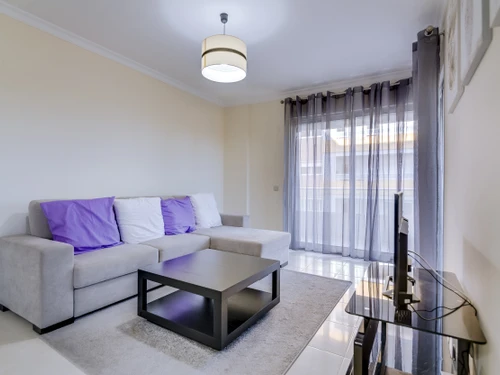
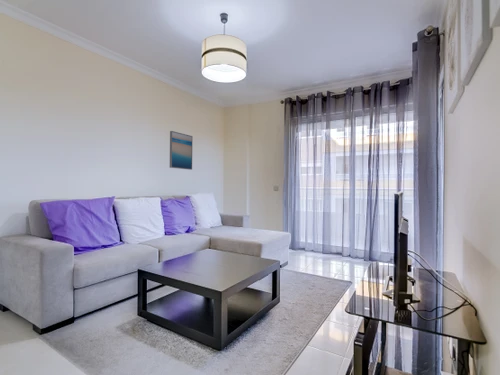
+ wall art [169,130,193,171]
